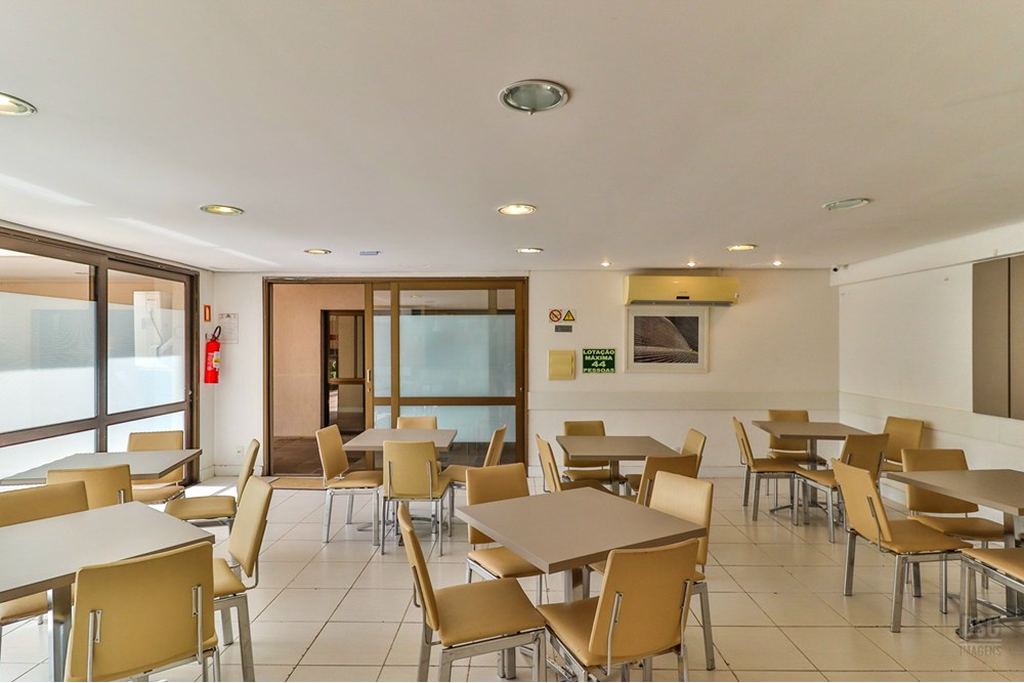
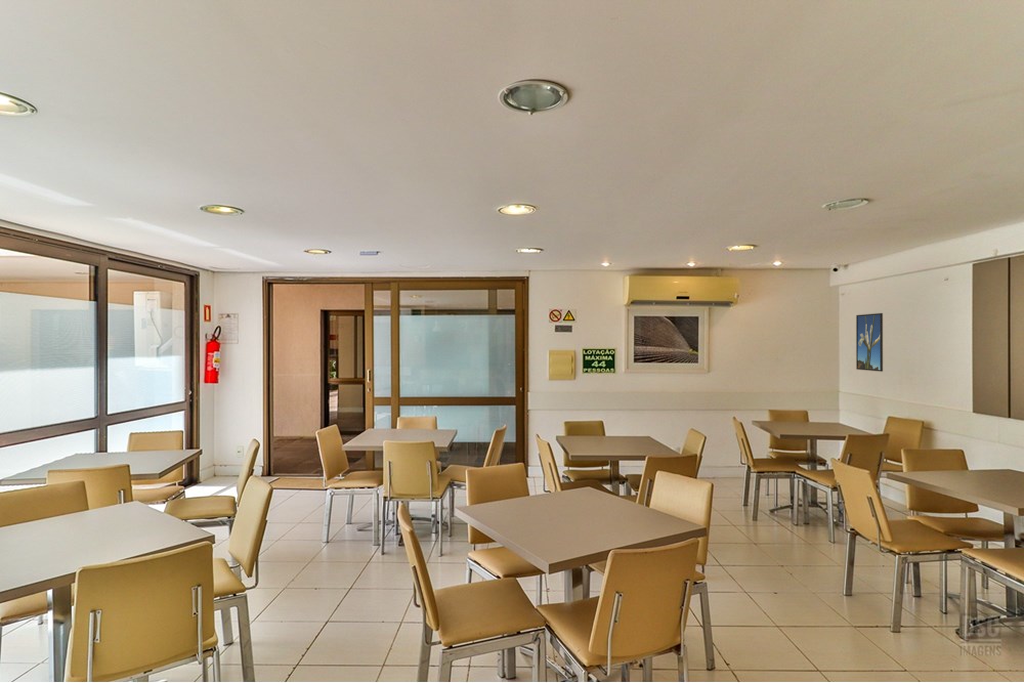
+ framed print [855,312,884,373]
